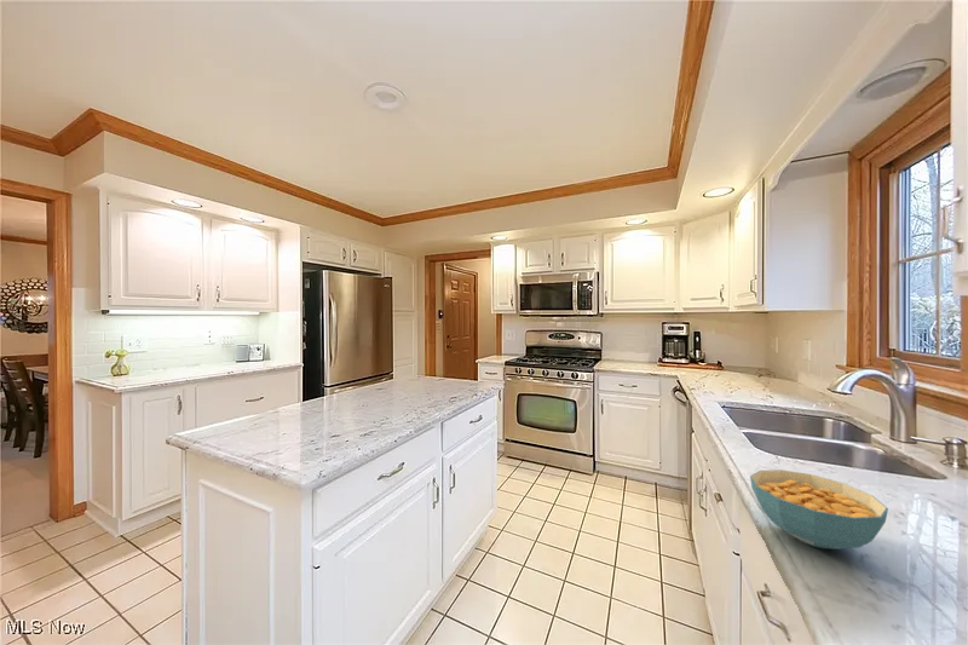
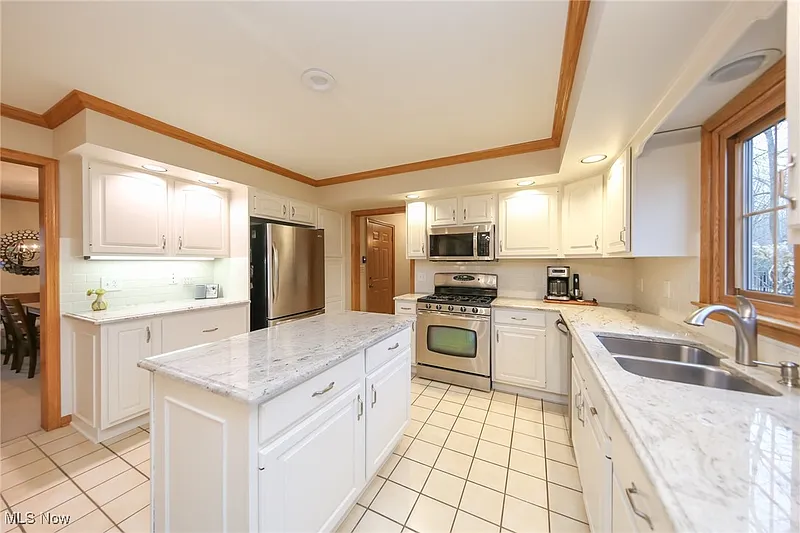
- cereal bowl [749,468,889,551]
